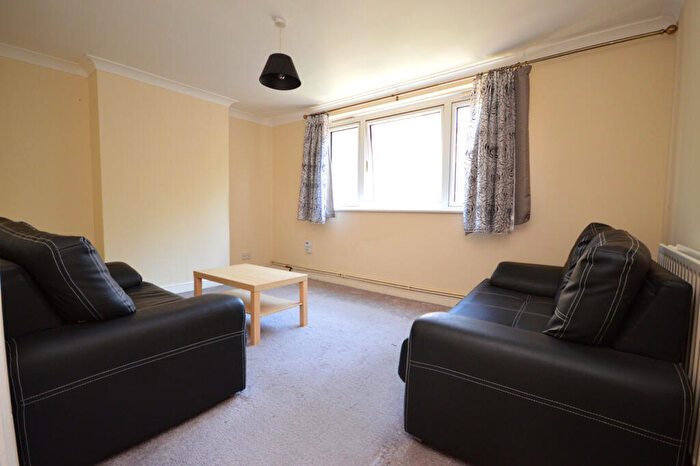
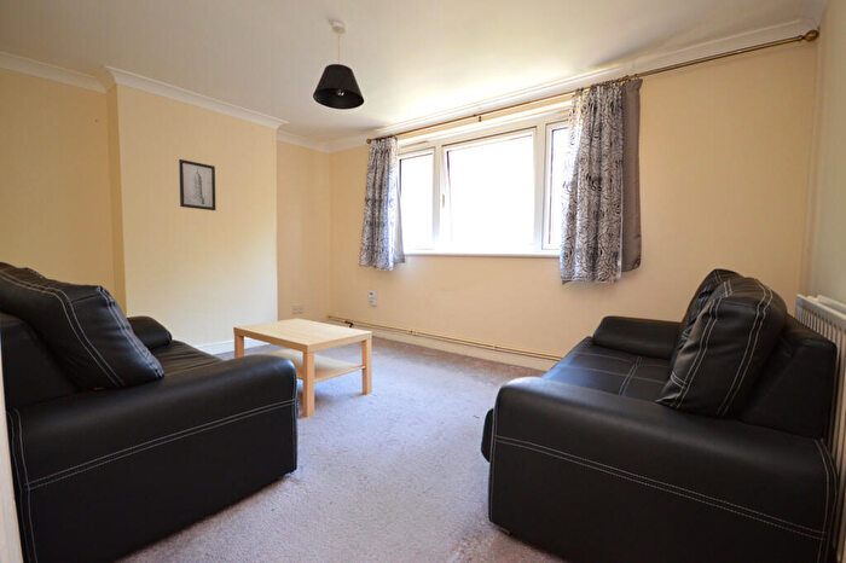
+ wall art [178,158,216,211]
